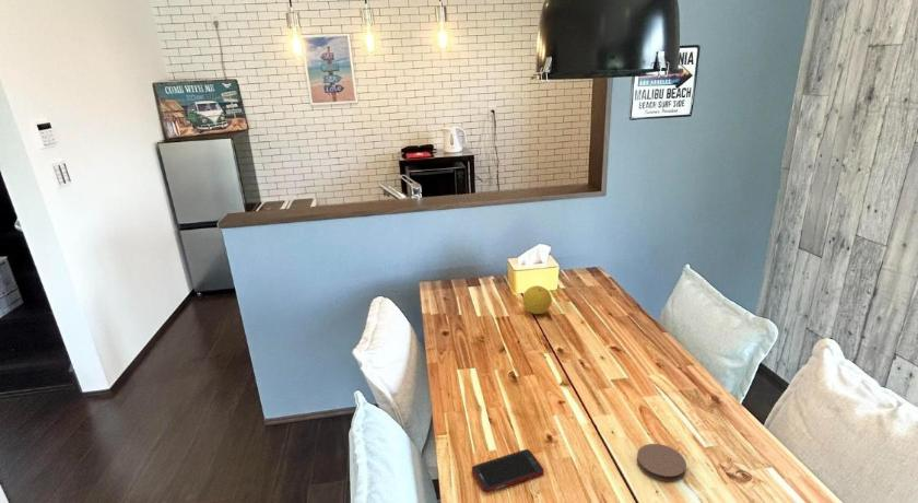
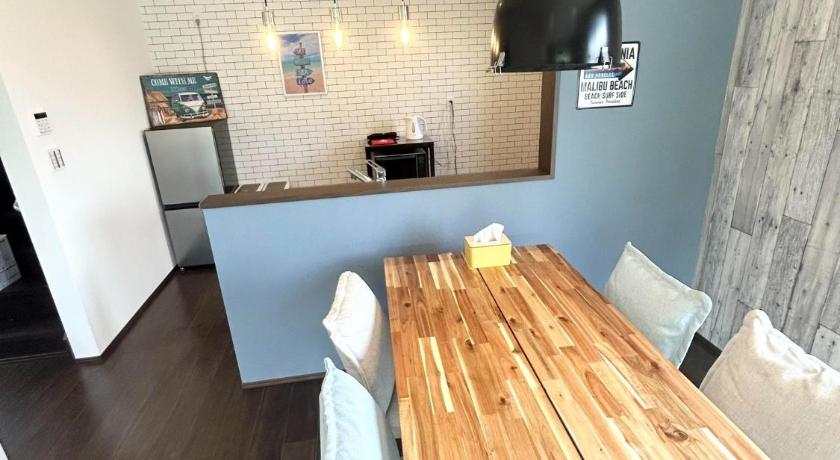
- cell phone [471,448,545,493]
- coaster [636,443,687,482]
- fruit [521,284,553,315]
